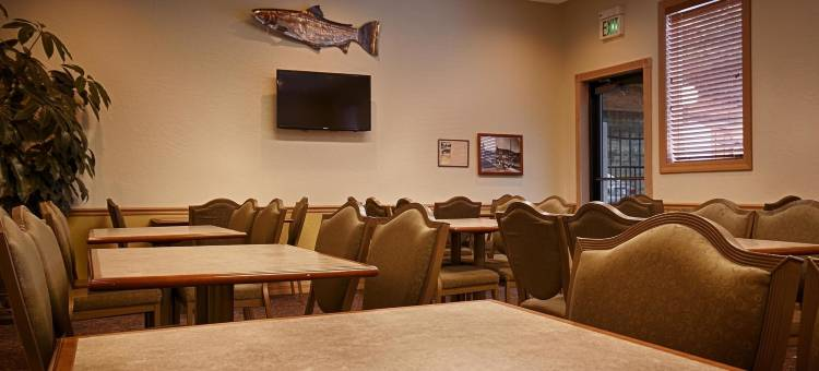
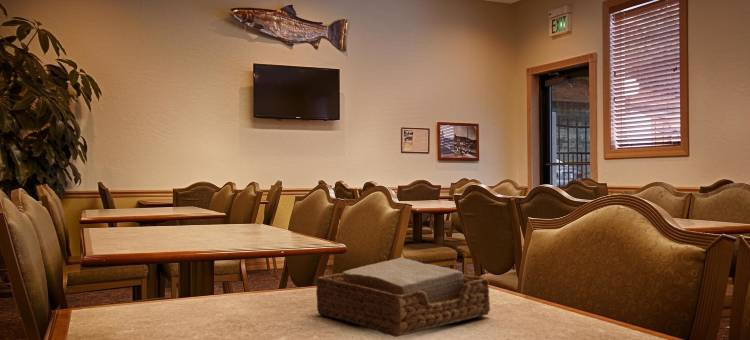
+ napkin holder [315,256,491,338]
